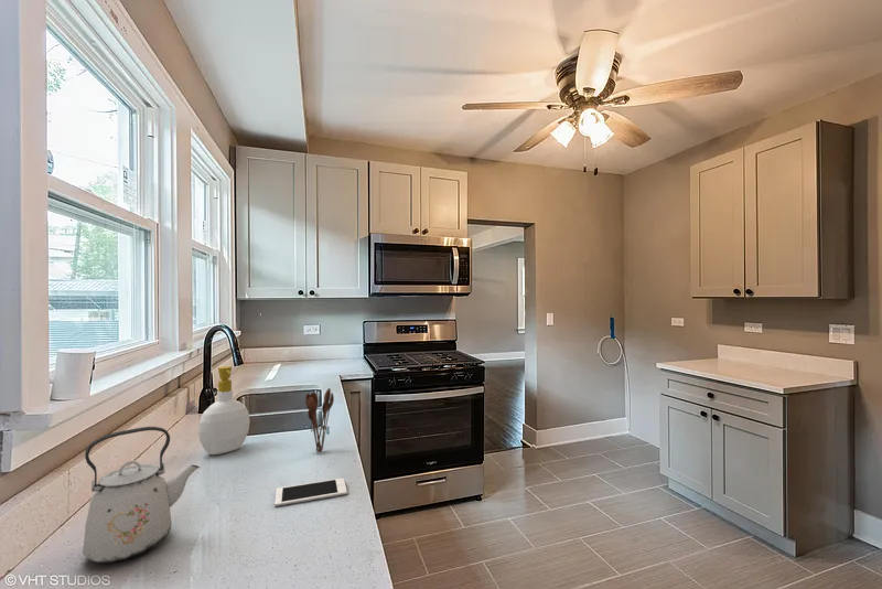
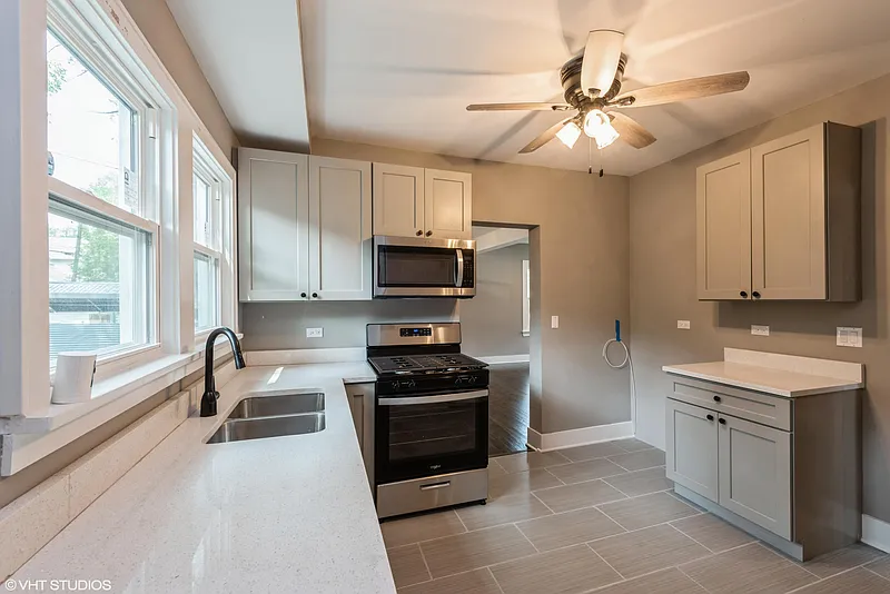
- kettle [82,426,201,565]
- soap bottle [197,365,251,456]
- utensil holder [304,387,335,454]
- cell phone [273,478,347,507]
